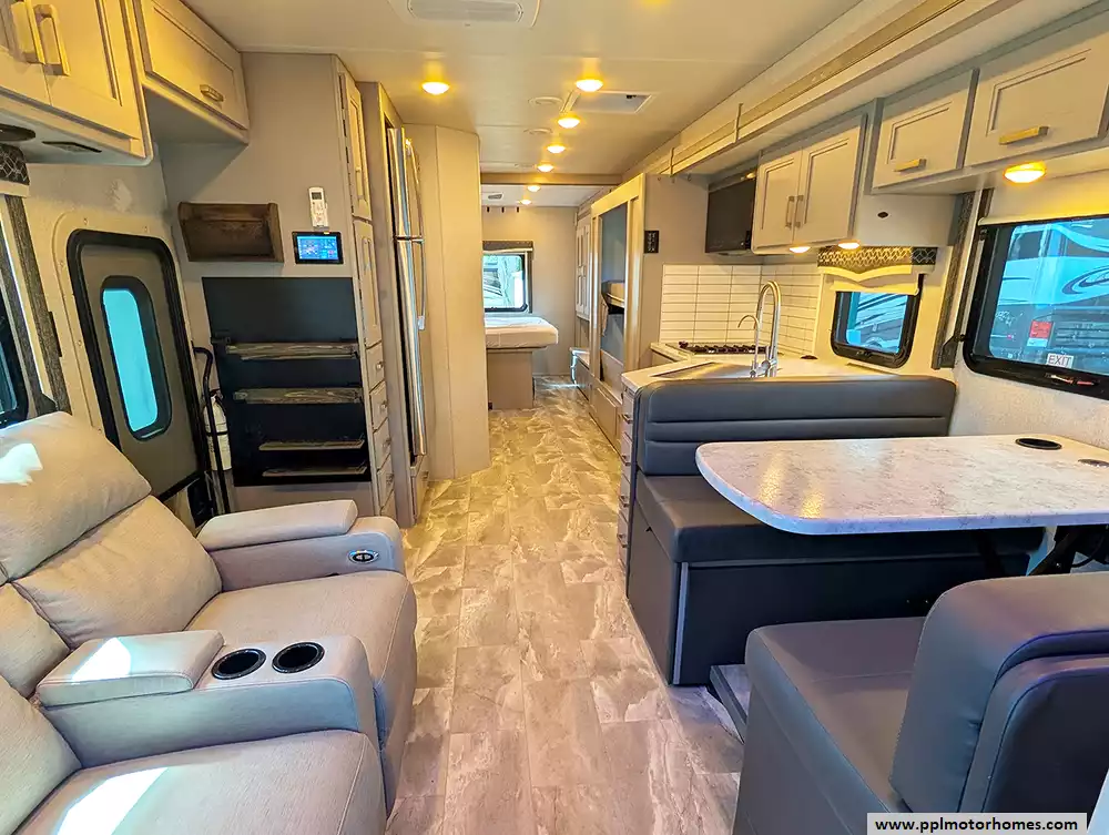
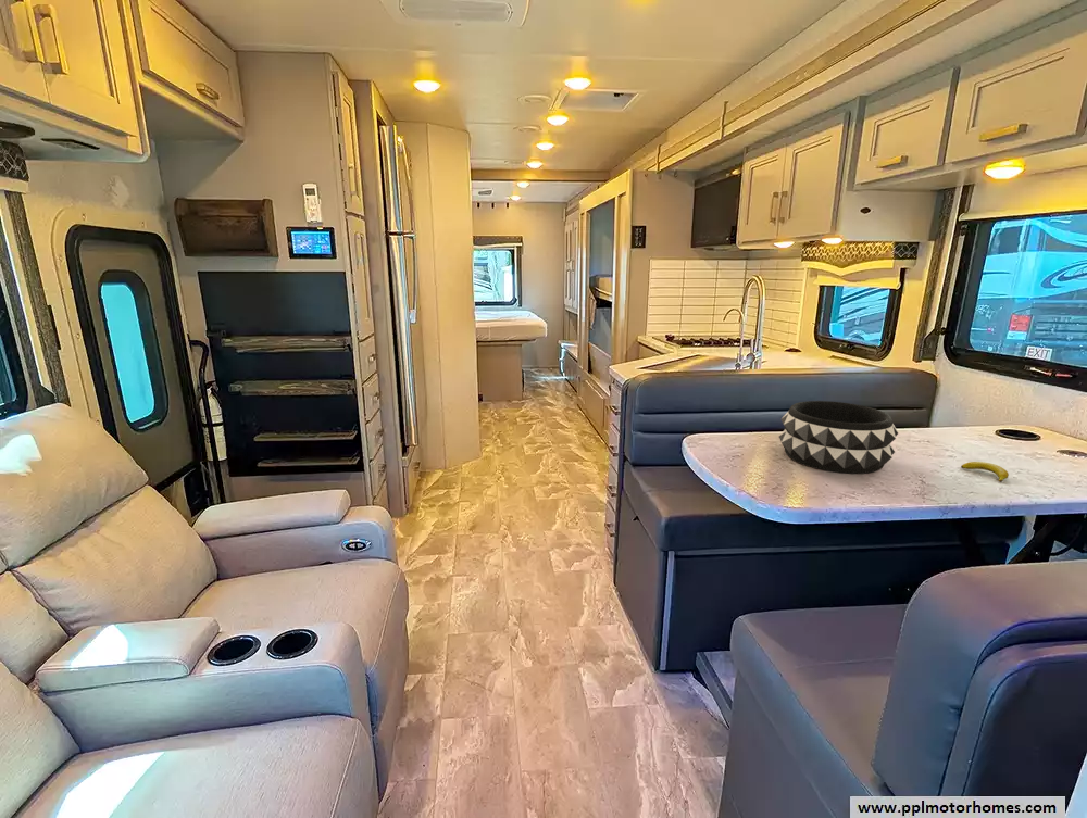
+ banana [960,461,1010,483]
+ decorative bowl [778,400,899,475]
